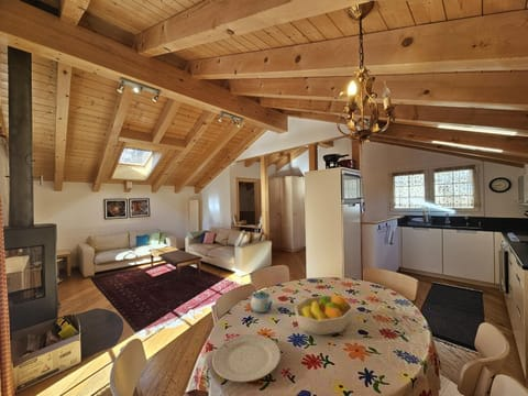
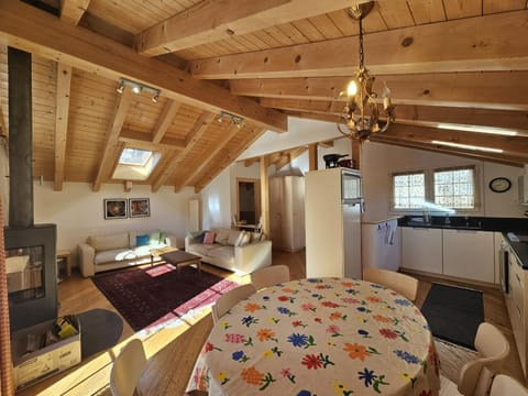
- chinaware [250,290,274,314]
- chinaware [211,333,282,383]
- fruit bowl [294,294,354,337]
